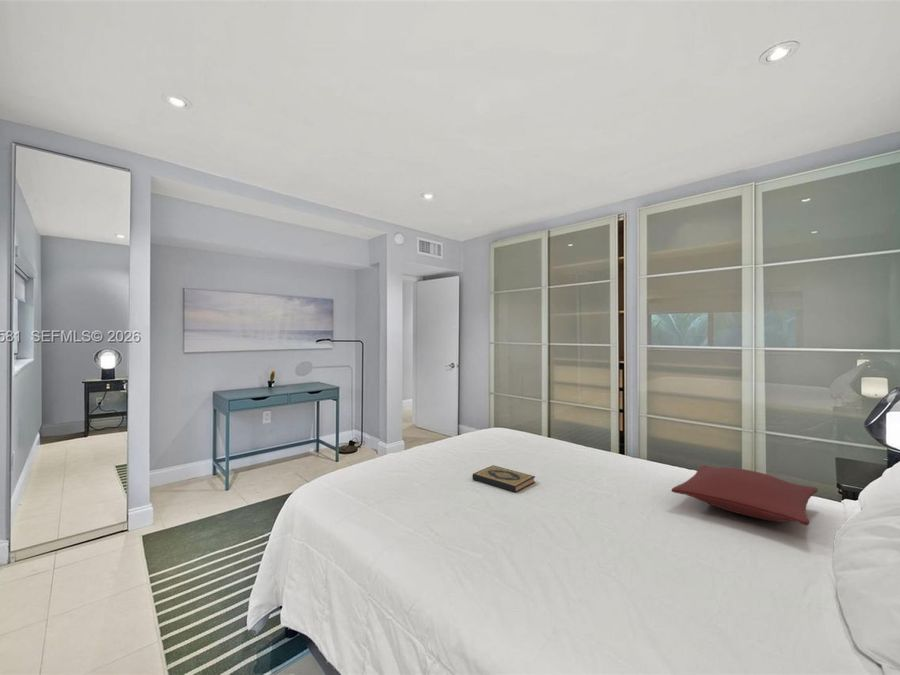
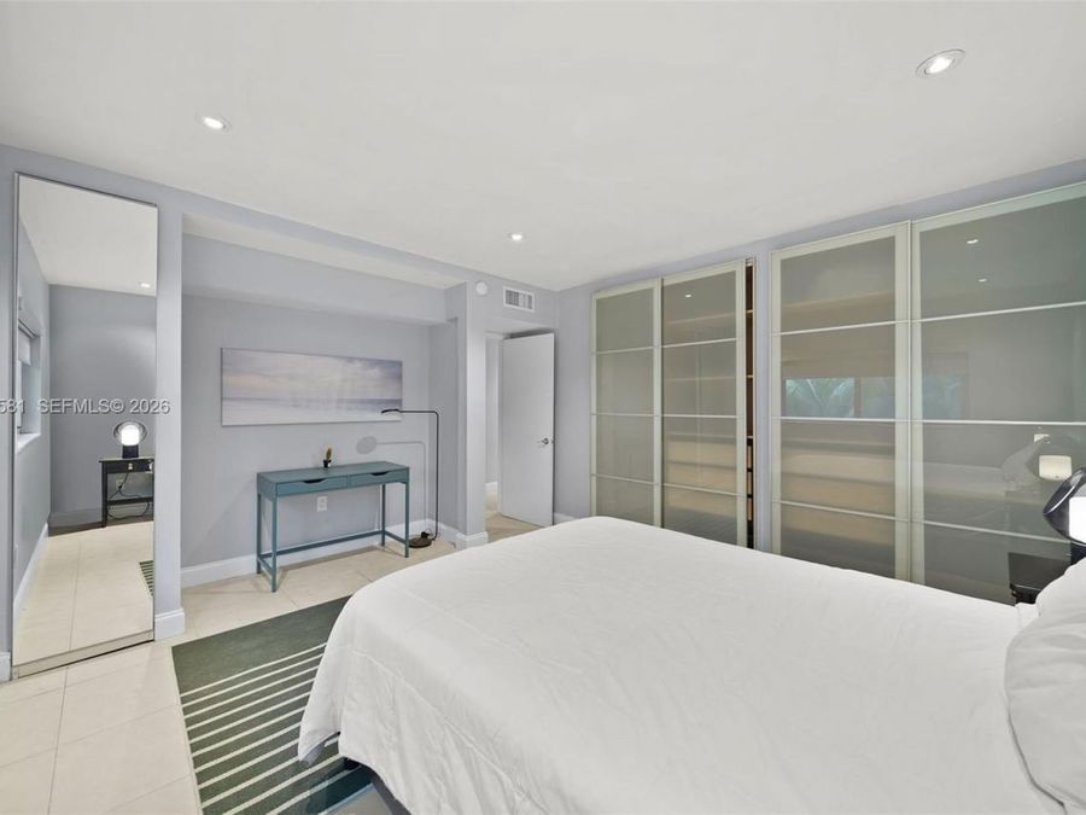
- pillow [670,465,819,526]
- hardback book [471,464,536,493]
